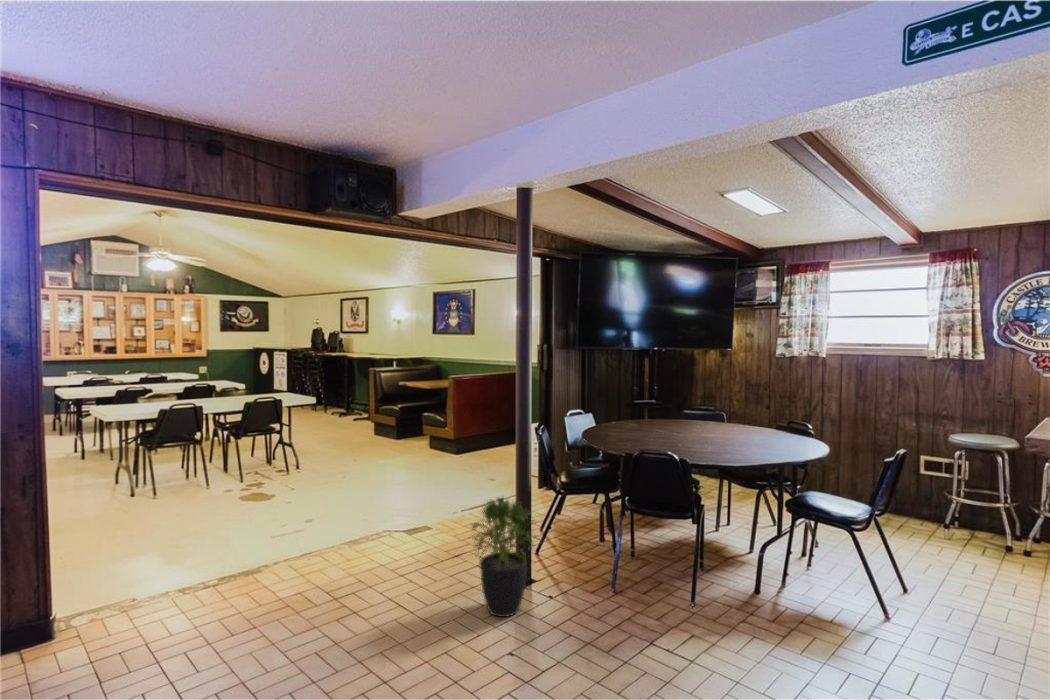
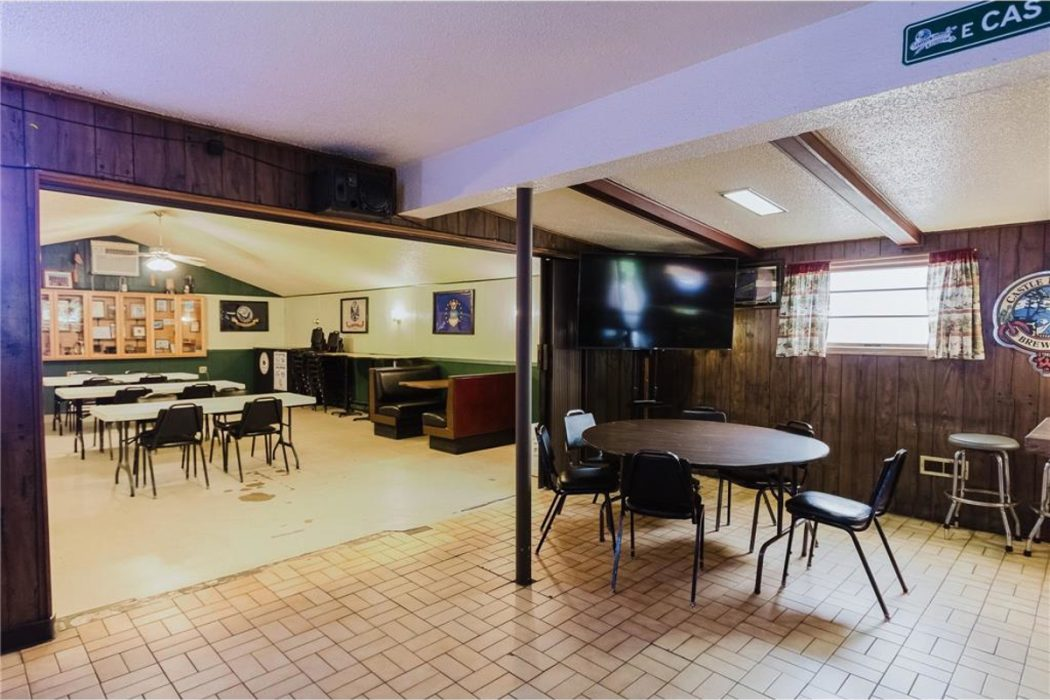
- potted plant [468,494,544,618]
